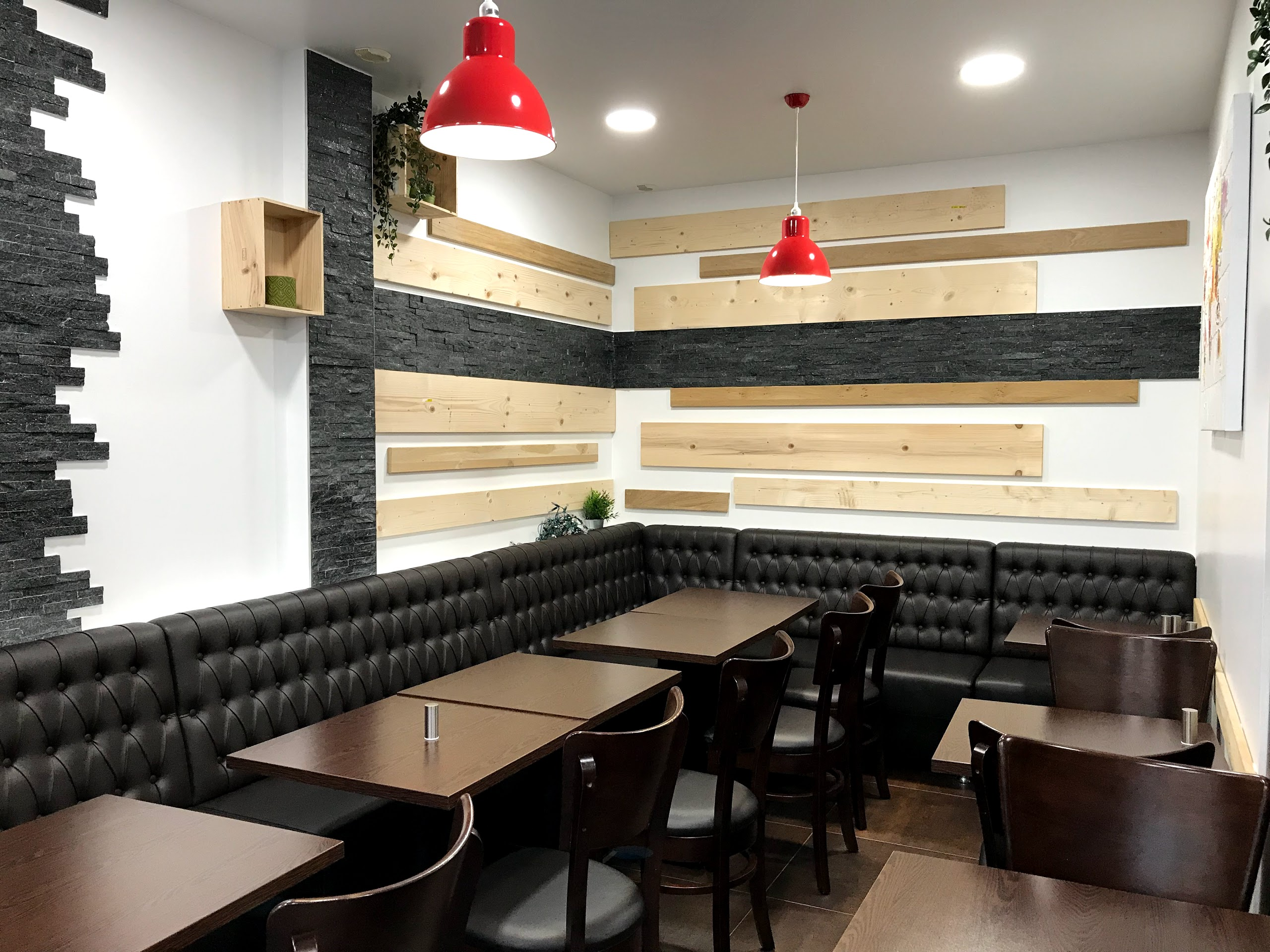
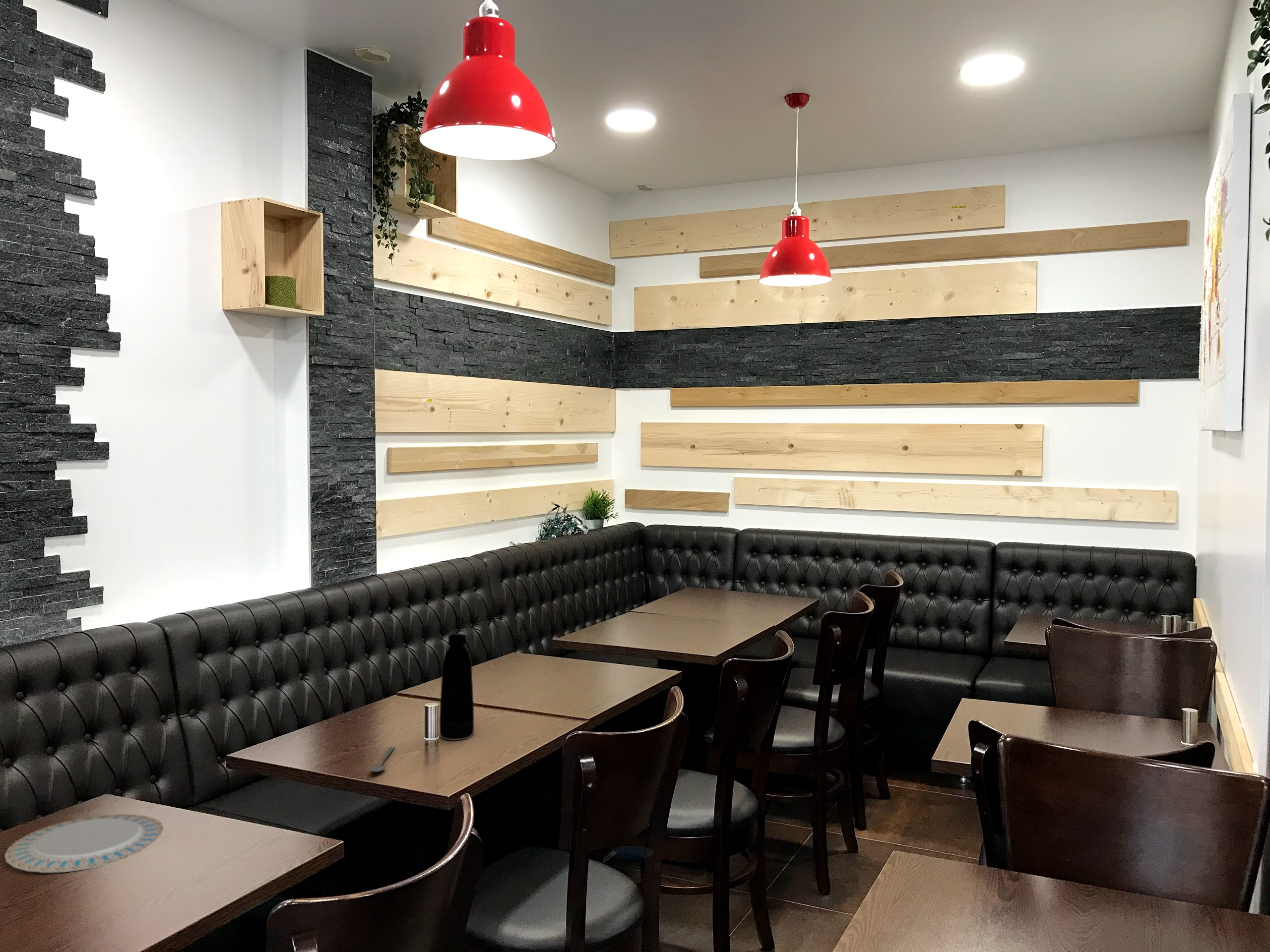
+ chinaware [4,814,164,873]
+ spoon [369,747,395,773]
+ bottle [439,634,475,741]
